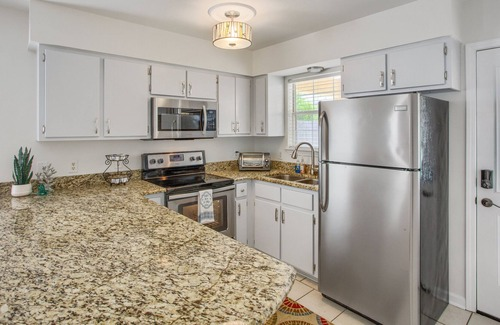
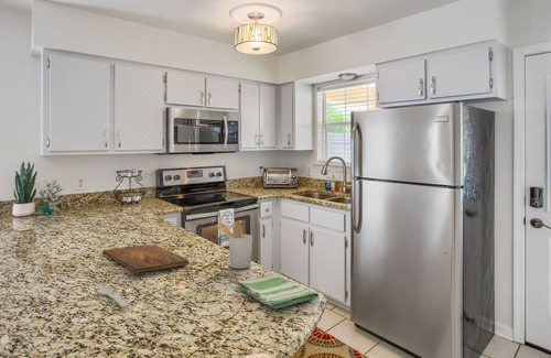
+ spoon [96,285,131,308]
+ dish towel [235,273,320,310]
+ cutting board [101,243,190,273]
+ utensil holder [215,221,253,270]
